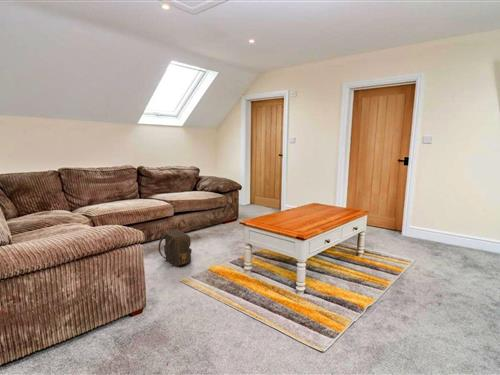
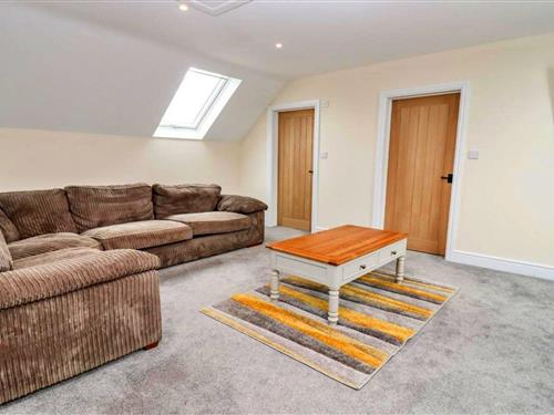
- backpack [157,229,193,268]
